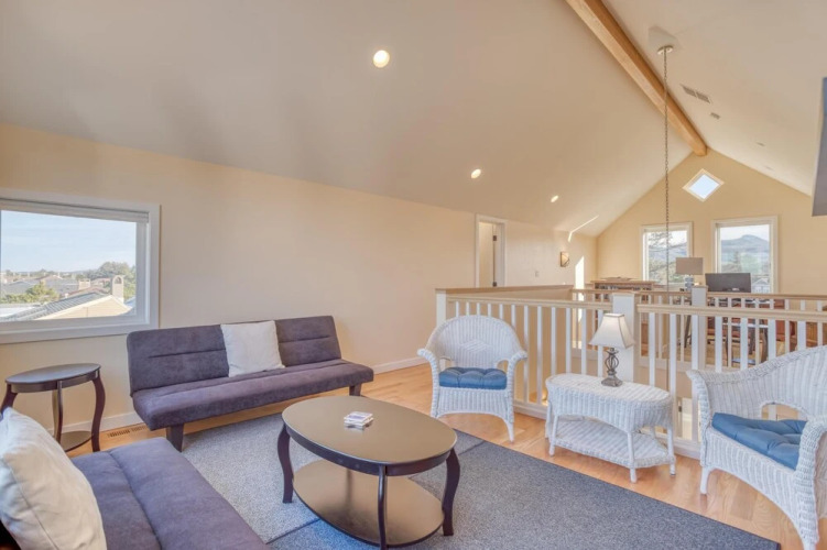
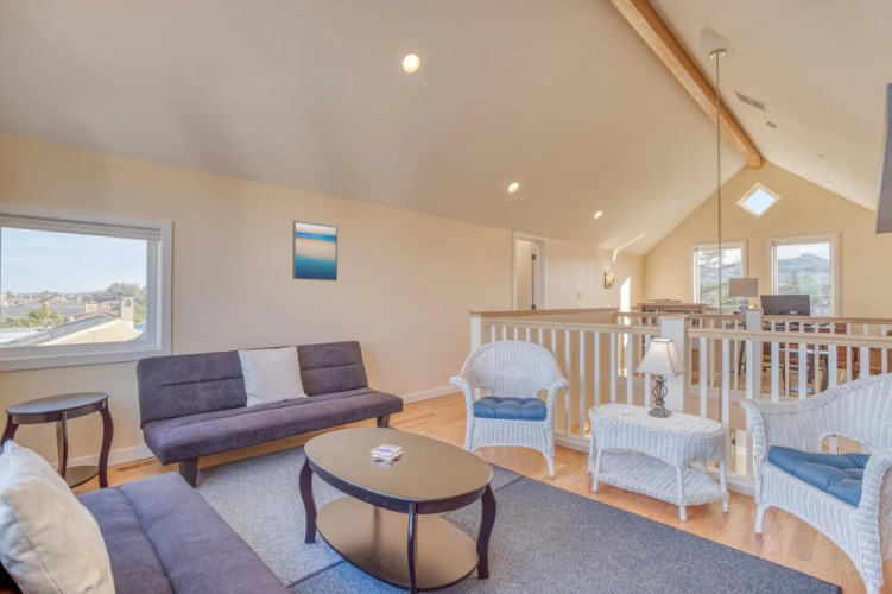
+ wall art [291,220,339,282]
